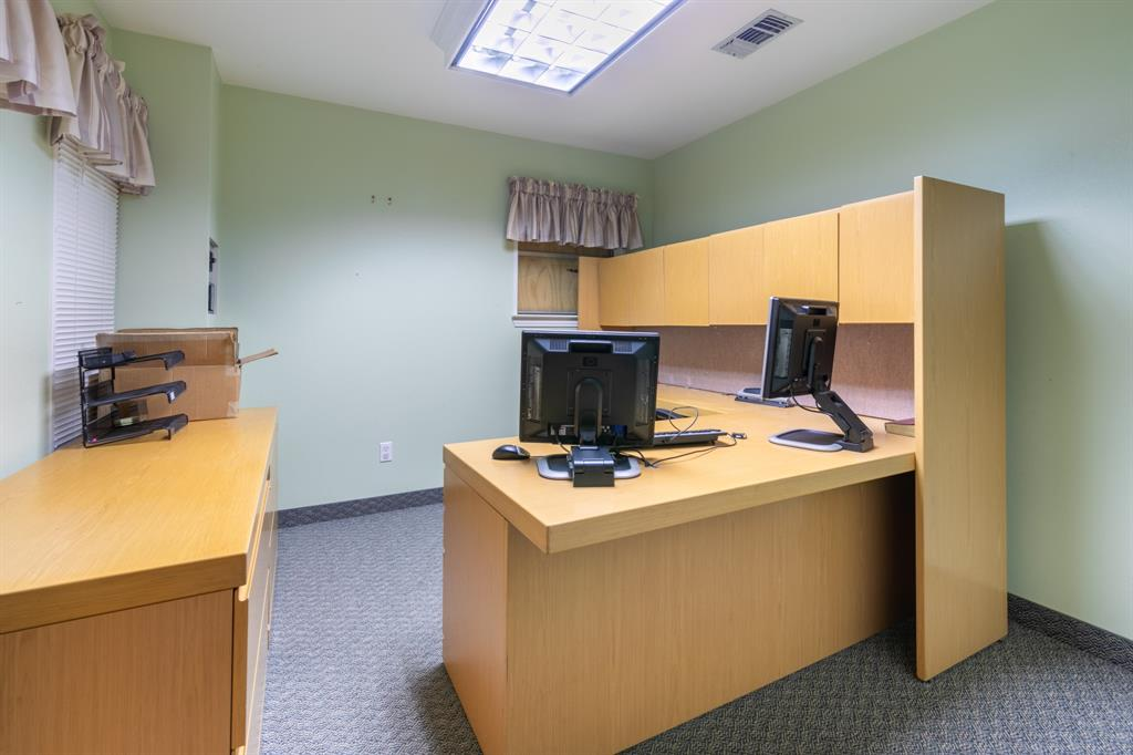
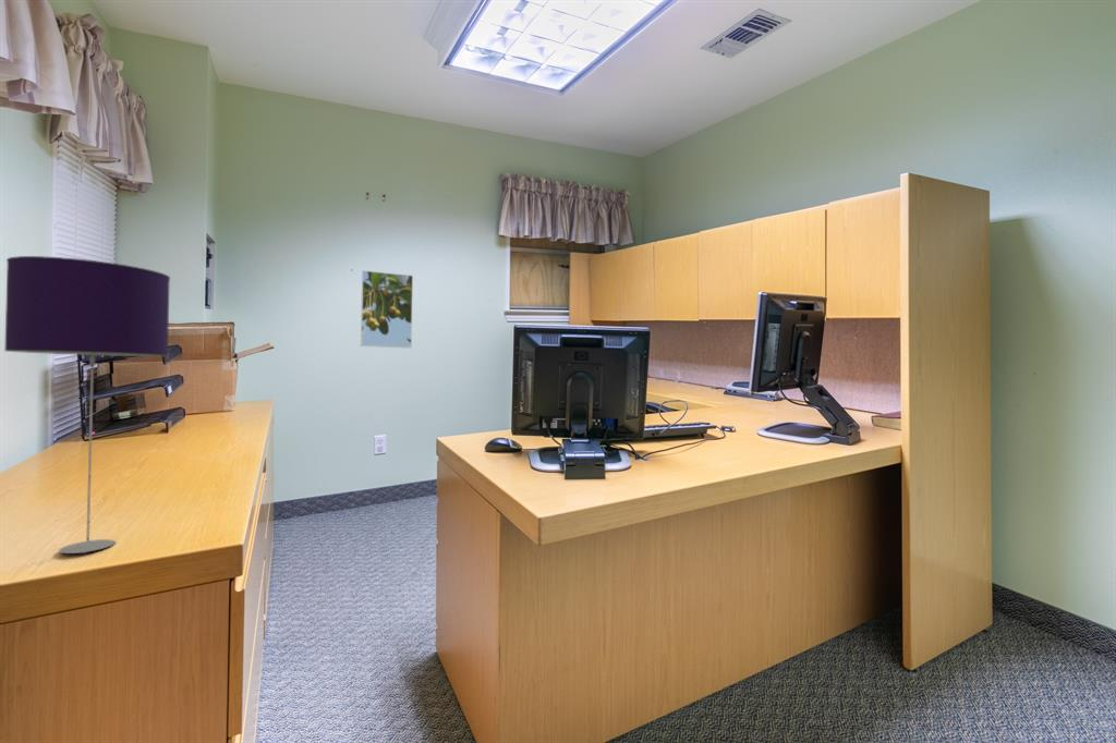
+ table lamp [3,255,171,555]
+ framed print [360,269,414,350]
